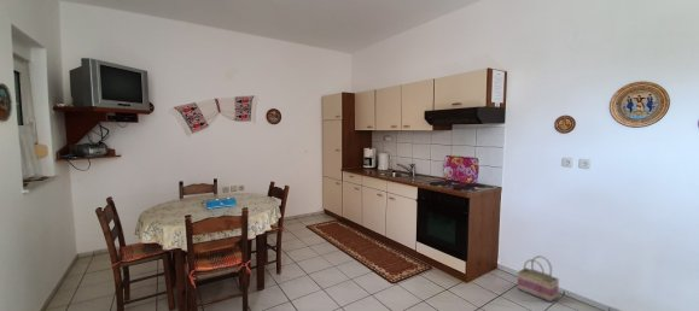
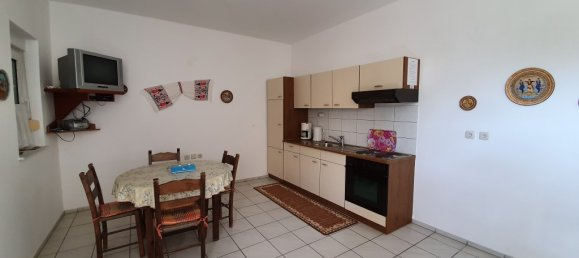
- basket [517,254,560,304]
